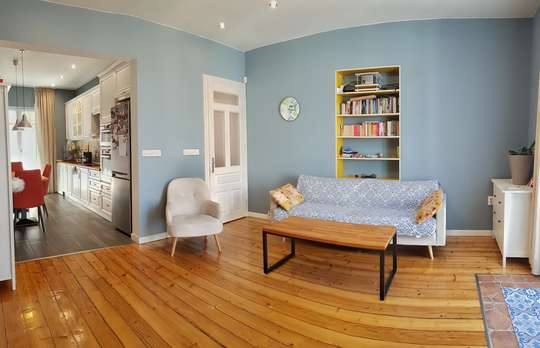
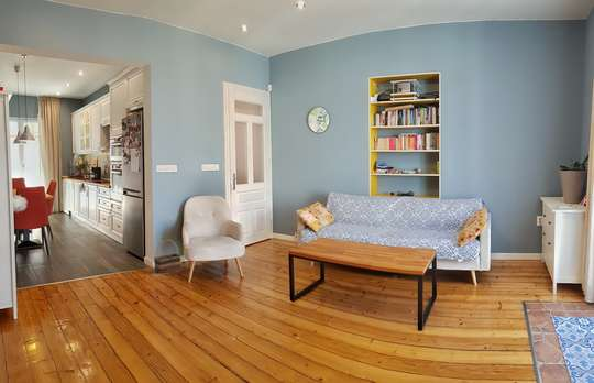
+ basket [153,238,183,274]
